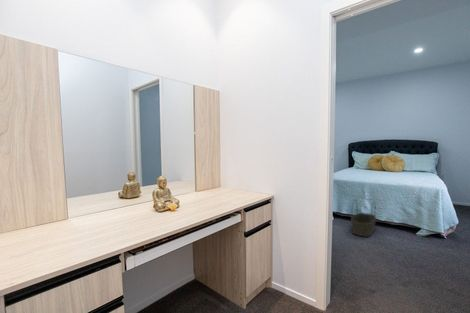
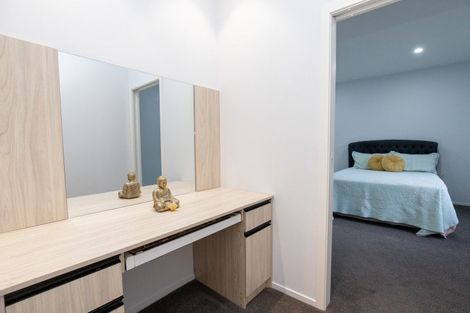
- basket [350,198,377,238]
